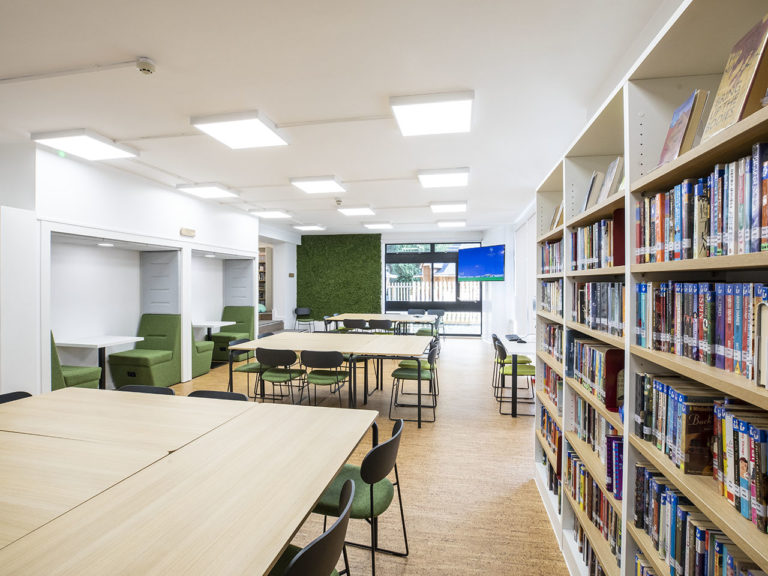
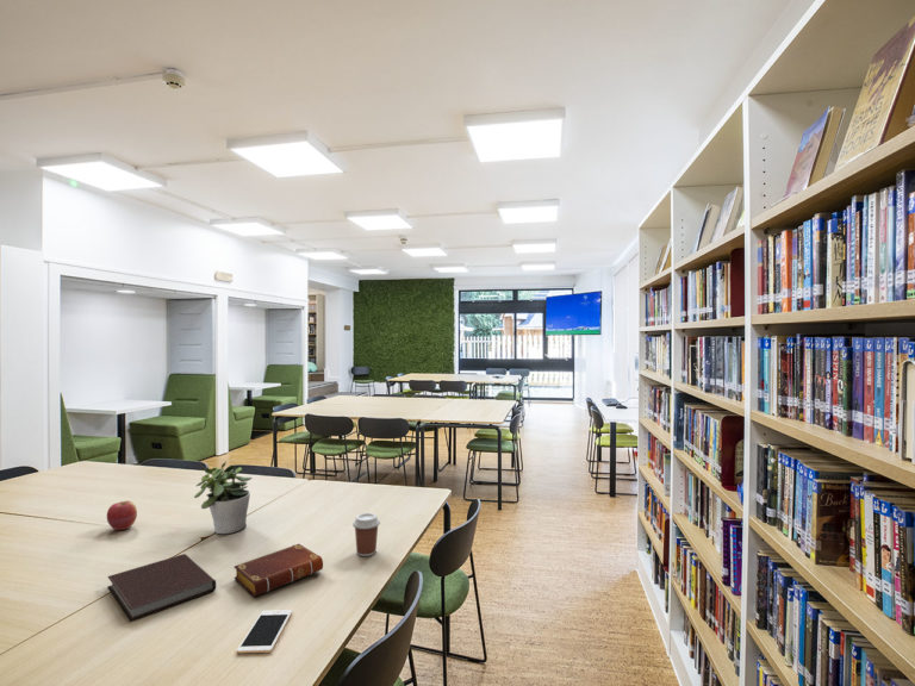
+ cell phone [236,609,293,654]
+ notebook [107,553,217,623]
+ book [234,543,324,598]
+ apple [106,500,138,531]
+ potted plant [193,461,253,535]
+ coffee cup [351,512,381,557]
